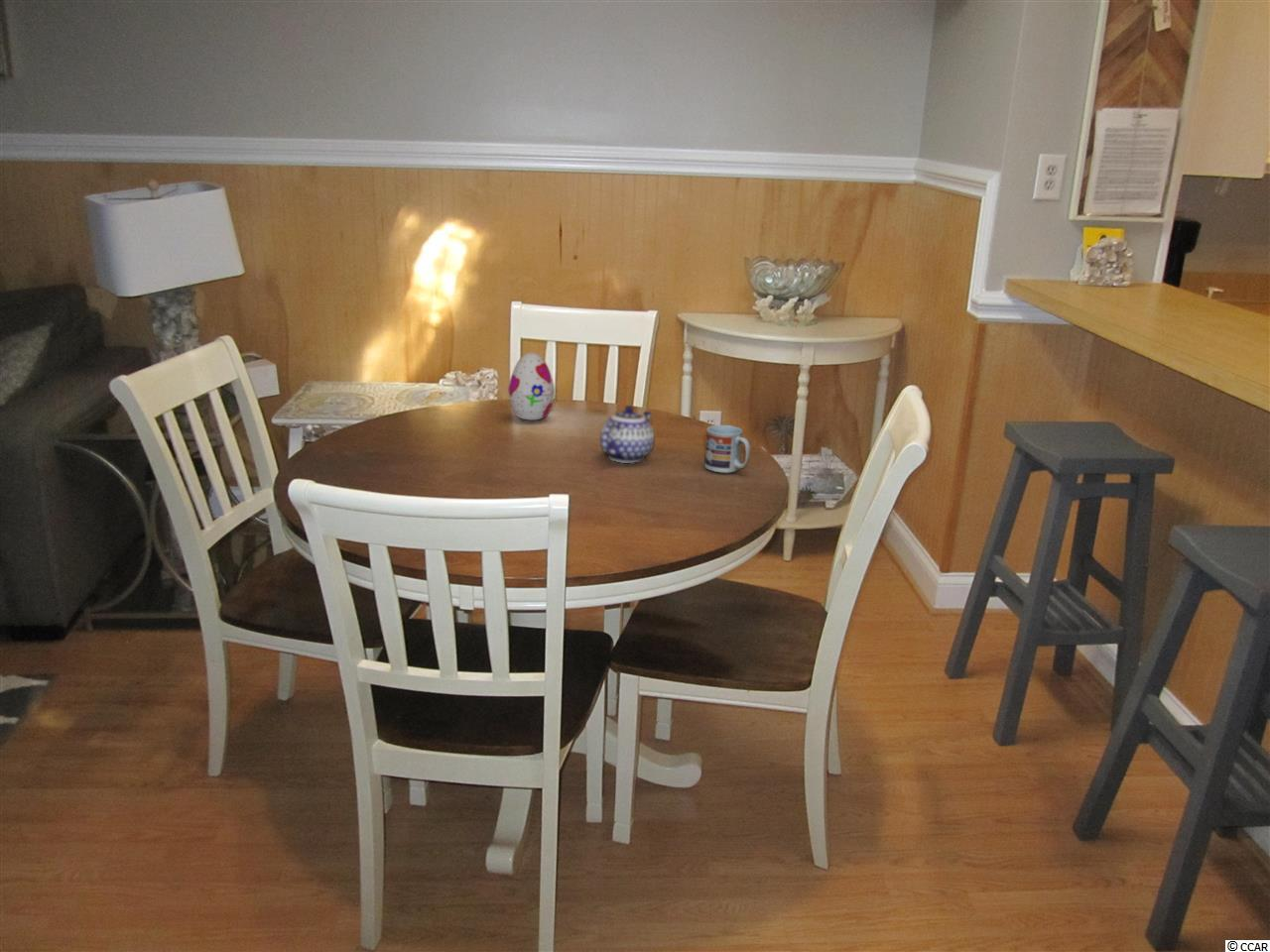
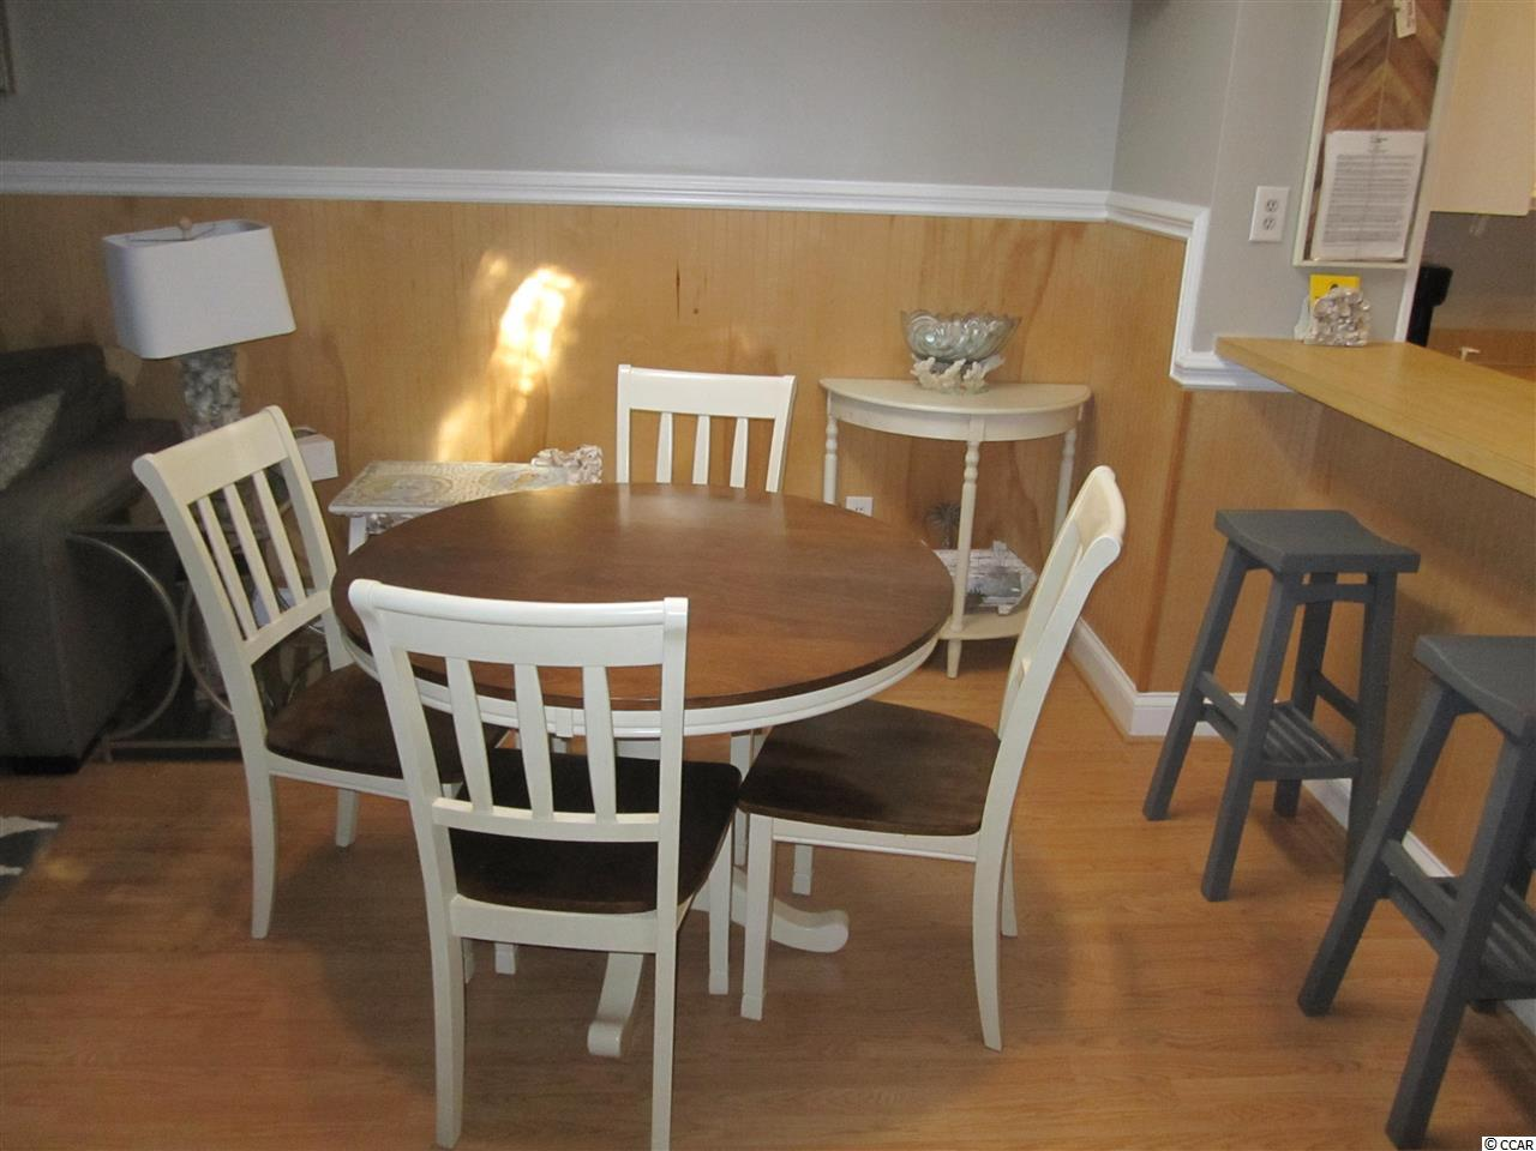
- teapot [599,405,655,464]
- decorative egg [507,352,556,421]
- cup [703,424,751,474]
